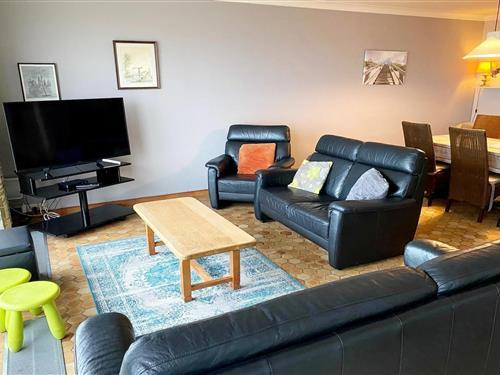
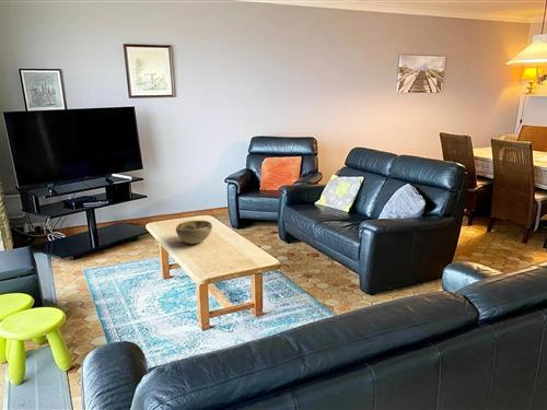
+ decorative bowl [175,220,213,245]
